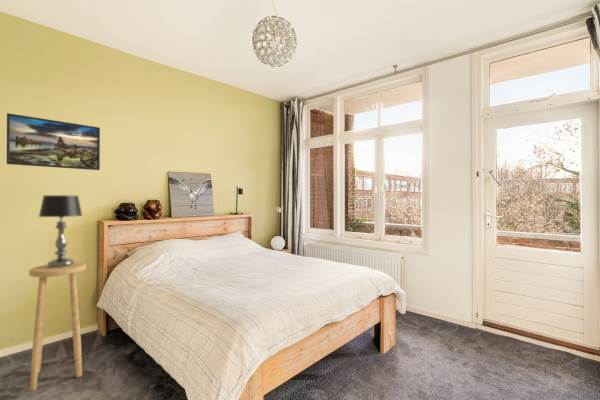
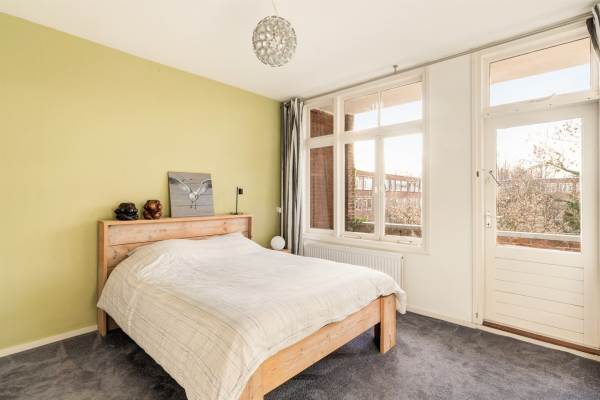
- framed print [6,112,101,171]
- stool [28,261,87,392]
- table lamp [38,194,83,268]
